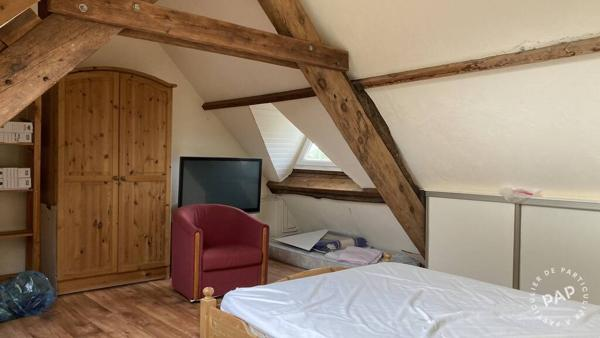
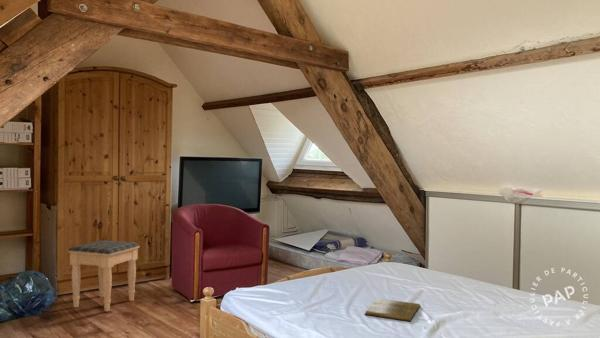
+ footstool [67,239,141,312]
+ book [364,298,421,322]
